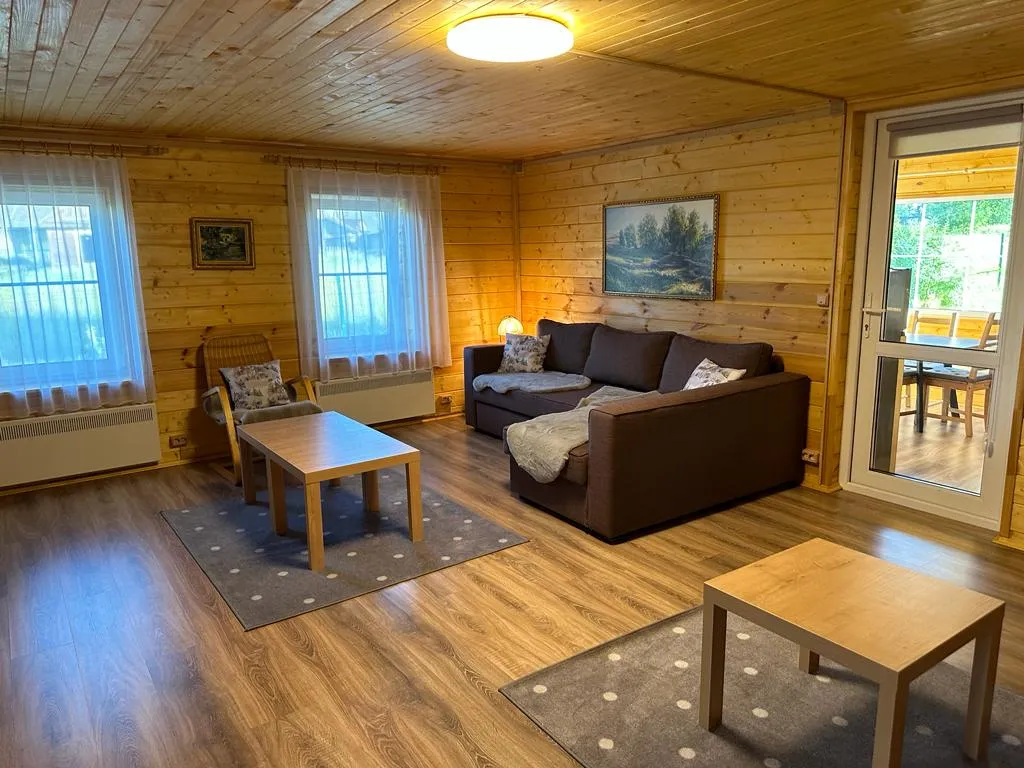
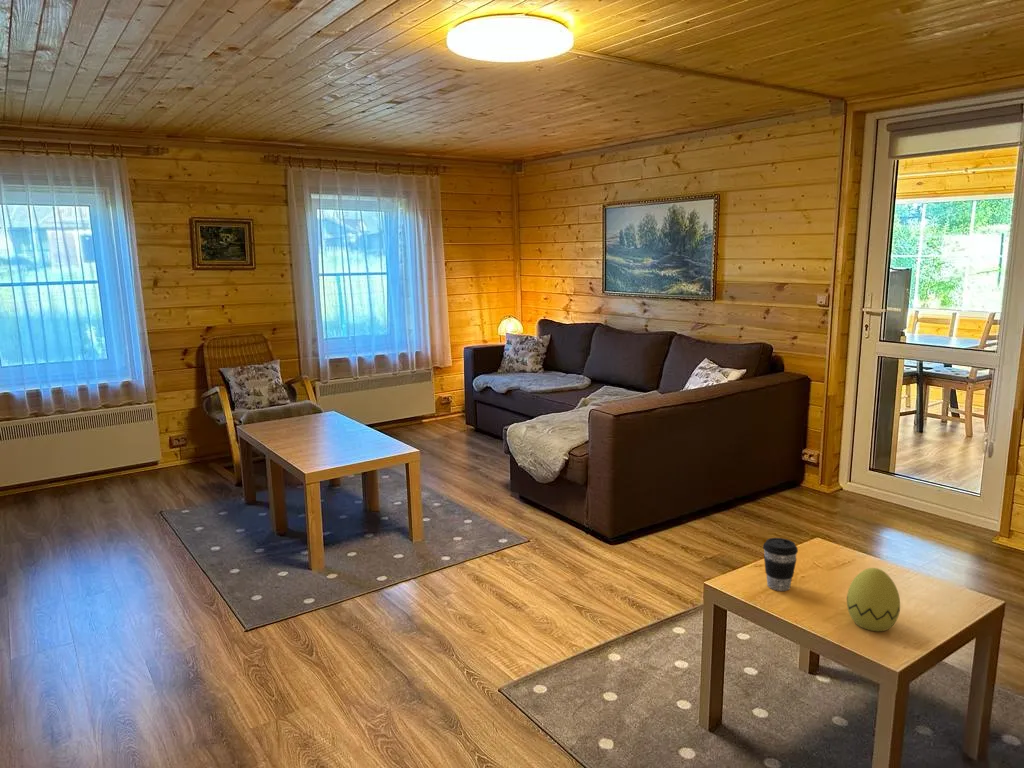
+ decorative egg [846,567,901,632]
+ coffee cup [762,537,799,592]
